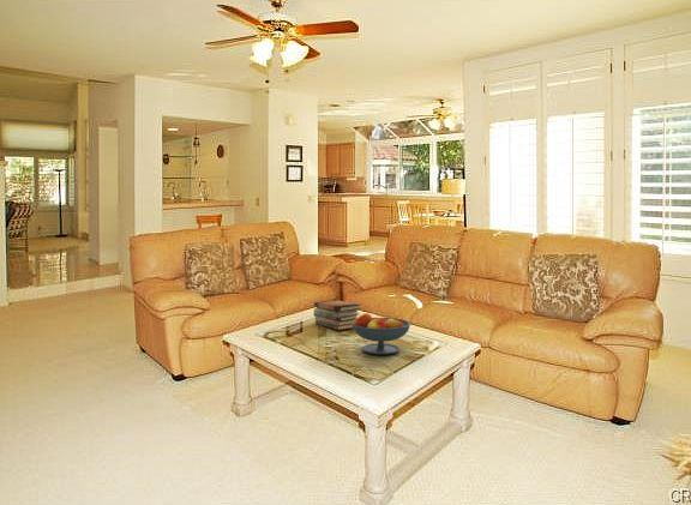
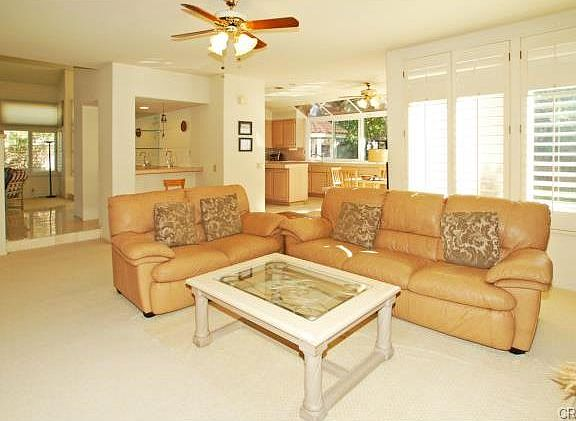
- fruit bowl [351,312,411,356]
- book stack [313,299,362,331]
